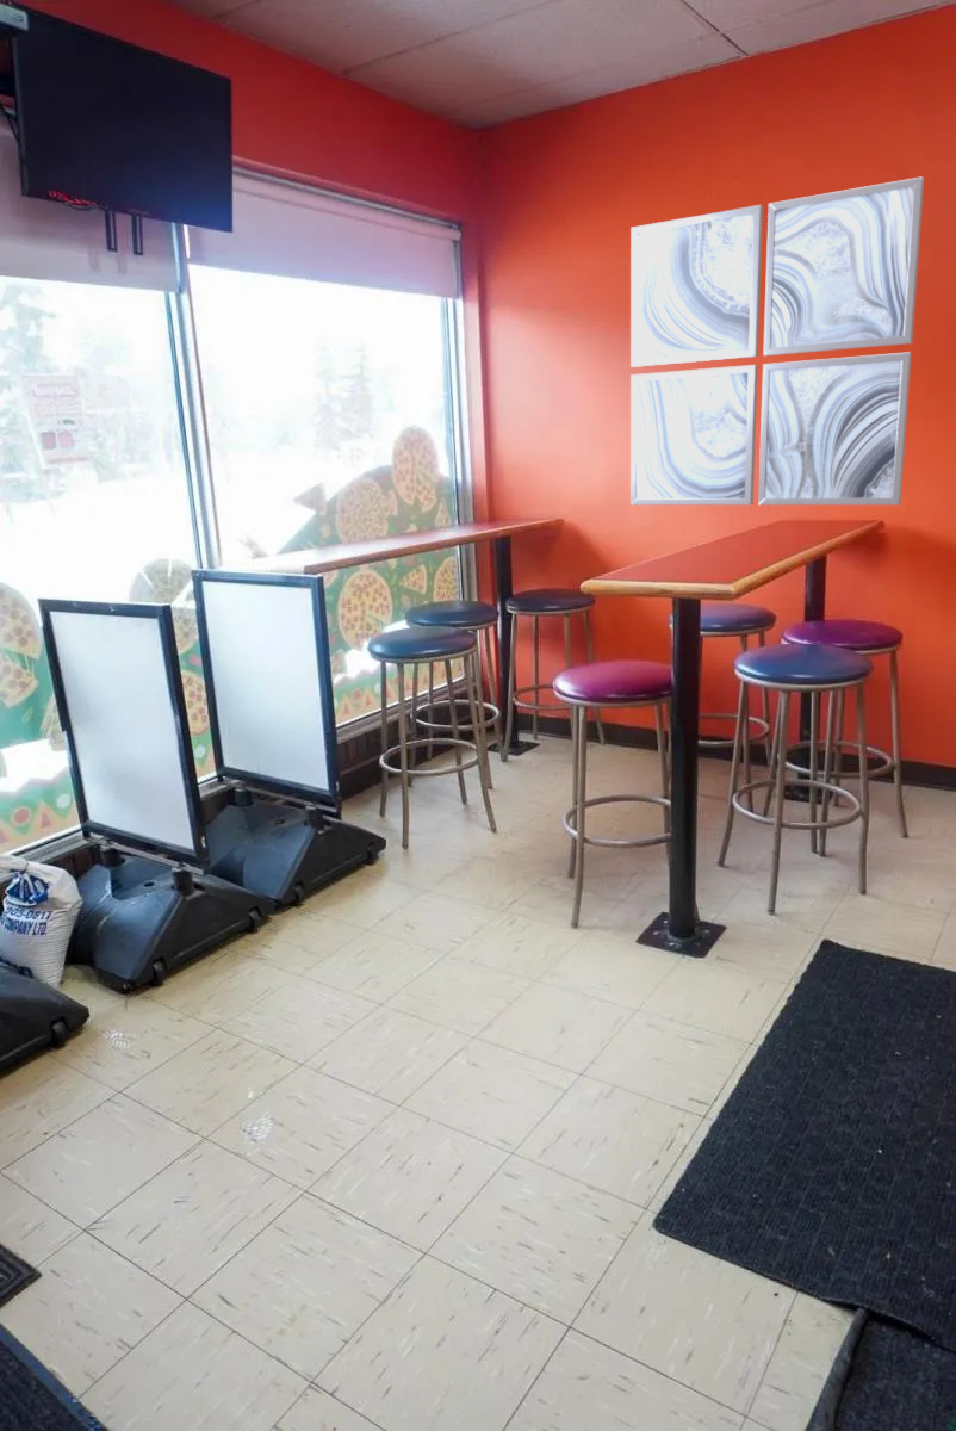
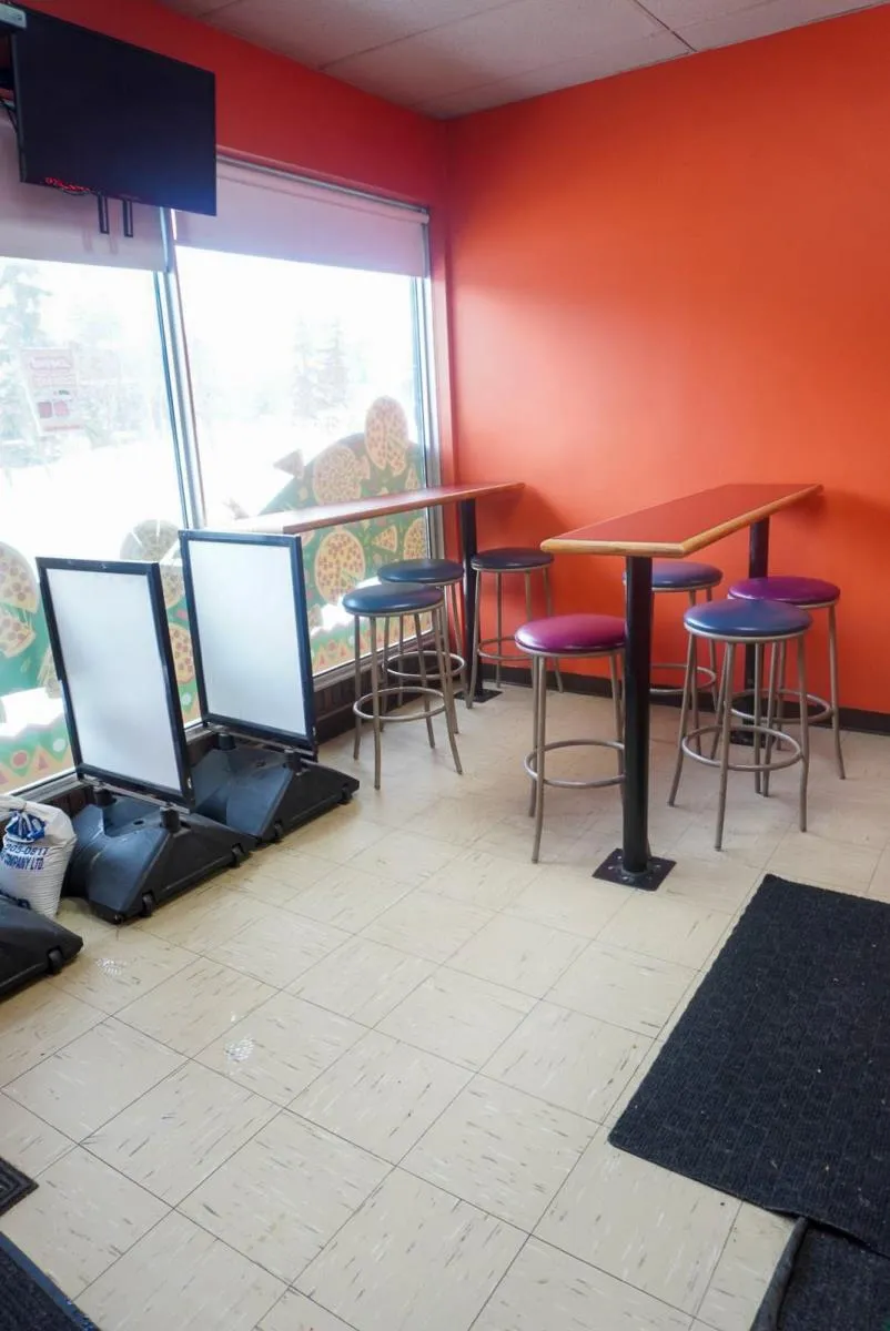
- wall art [629,175,925,506]
